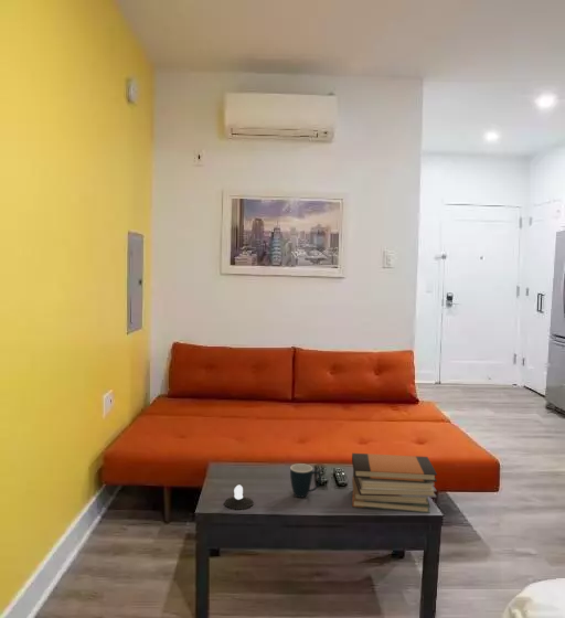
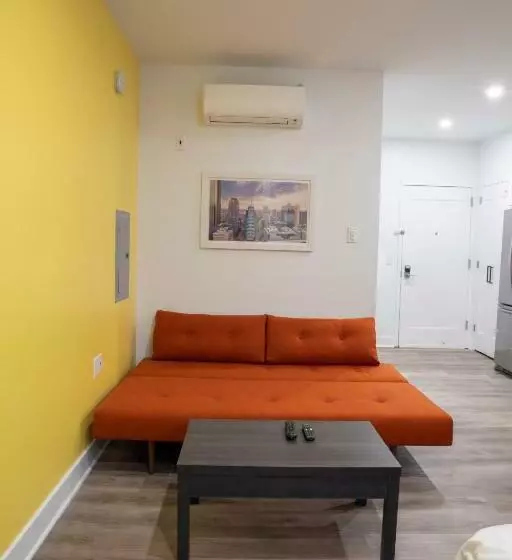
- book stack [351,452,438,514]
- candle [223,484,255,511]
- mug [289,462,322,498]
